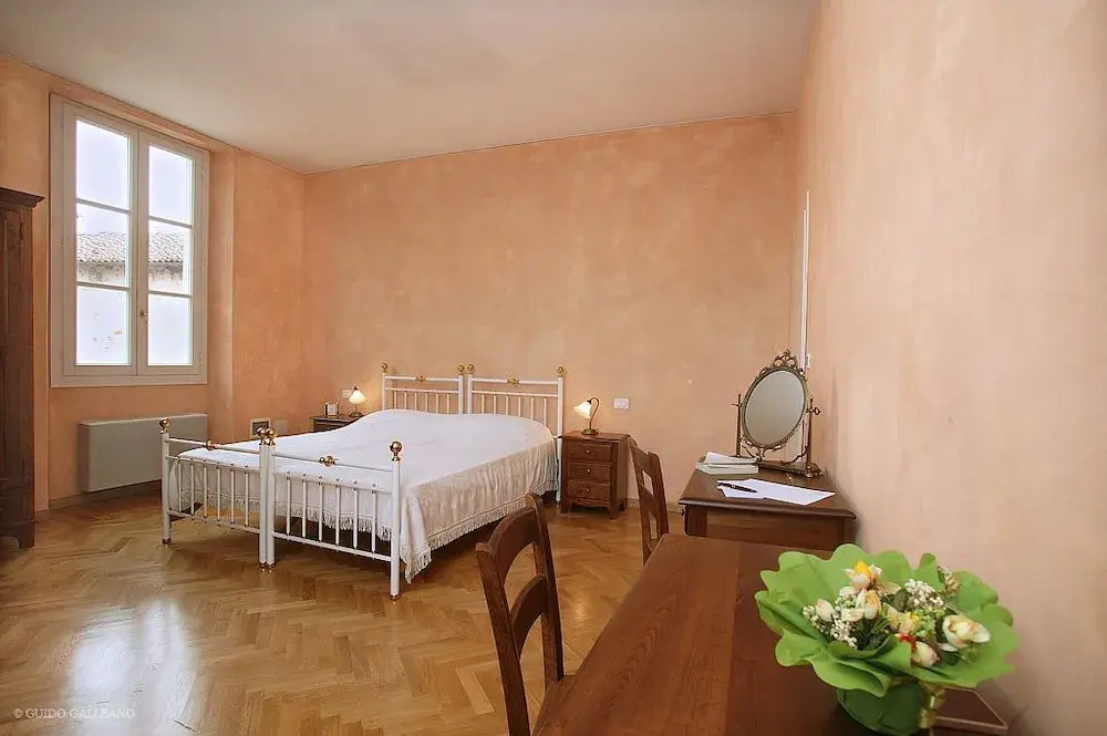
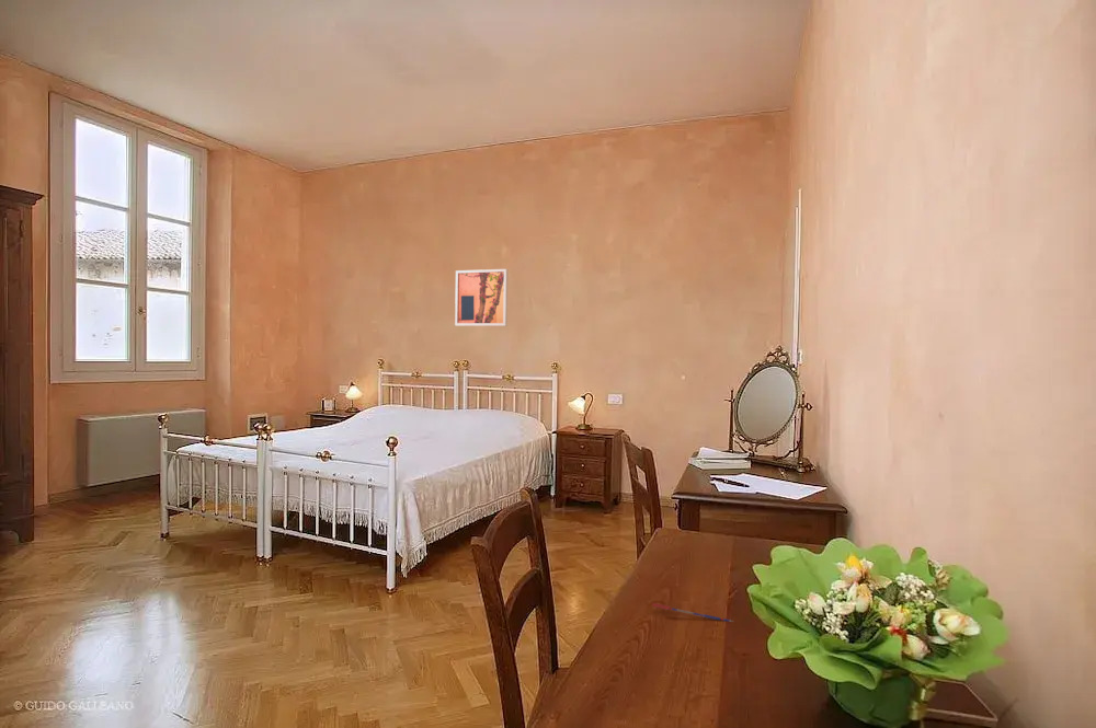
+ wall art [454,268,509,327]
+ pen [651,602,734,623]
